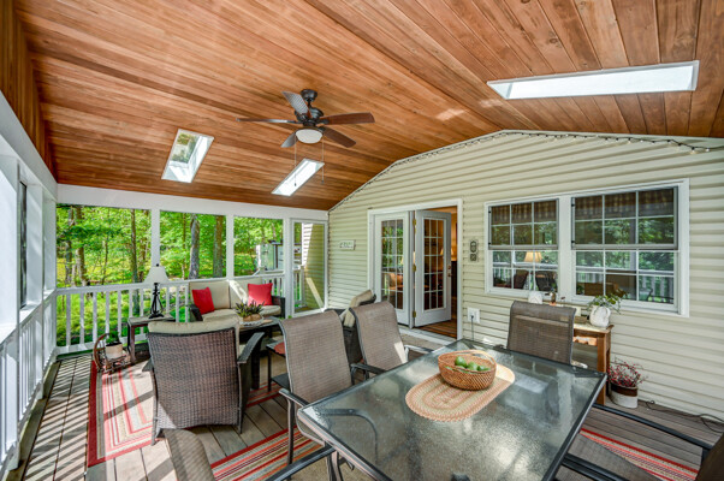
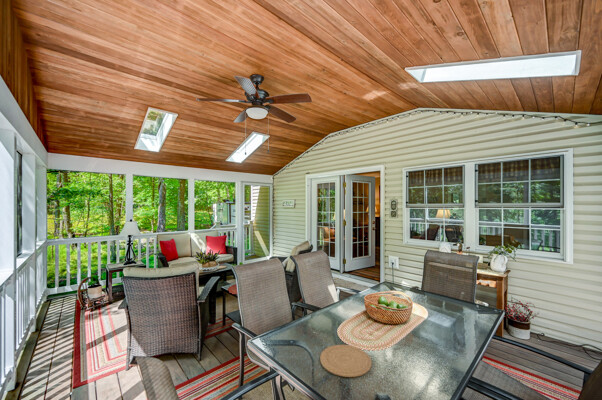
+ plate [319,344,373,378]
